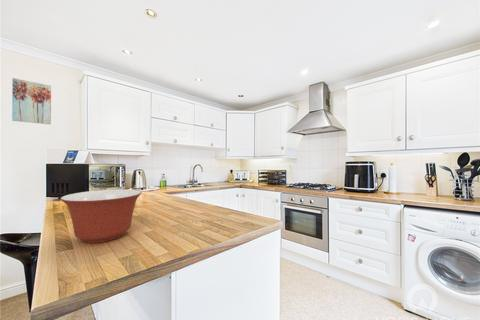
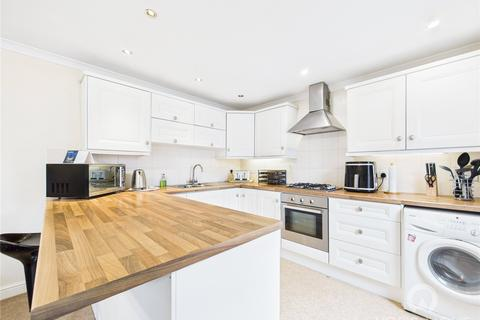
- mixing bowl [60,188,143,244]
- wall art [11,77,52,125]
